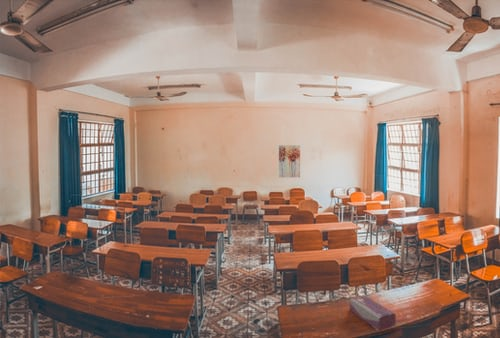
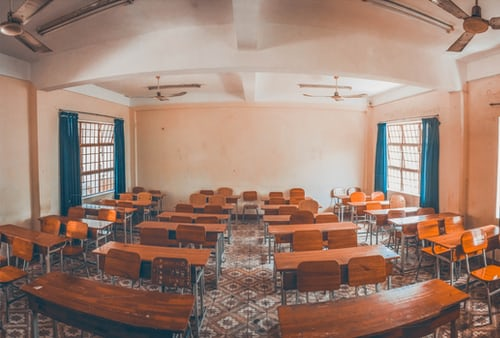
- wall art [278,144,301,178]
- tissue box [349,295,397,332]
